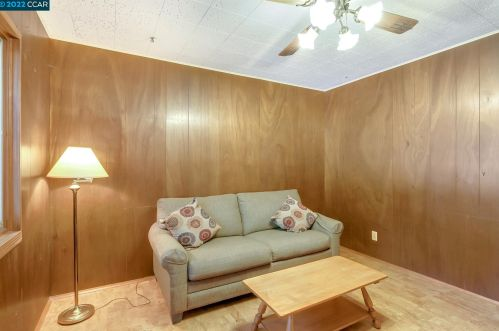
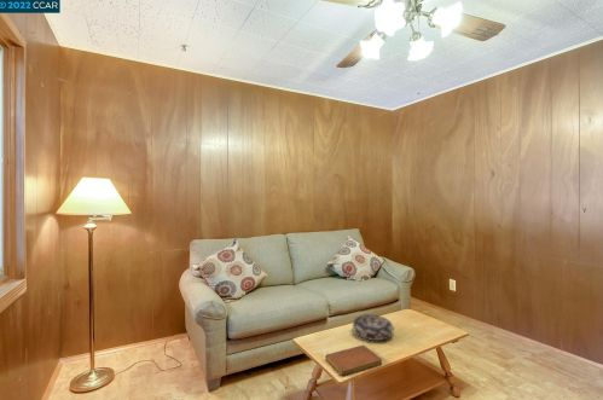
+ notebook [324,343,383,377]
+ decorative bowl [352,313,395,342]
